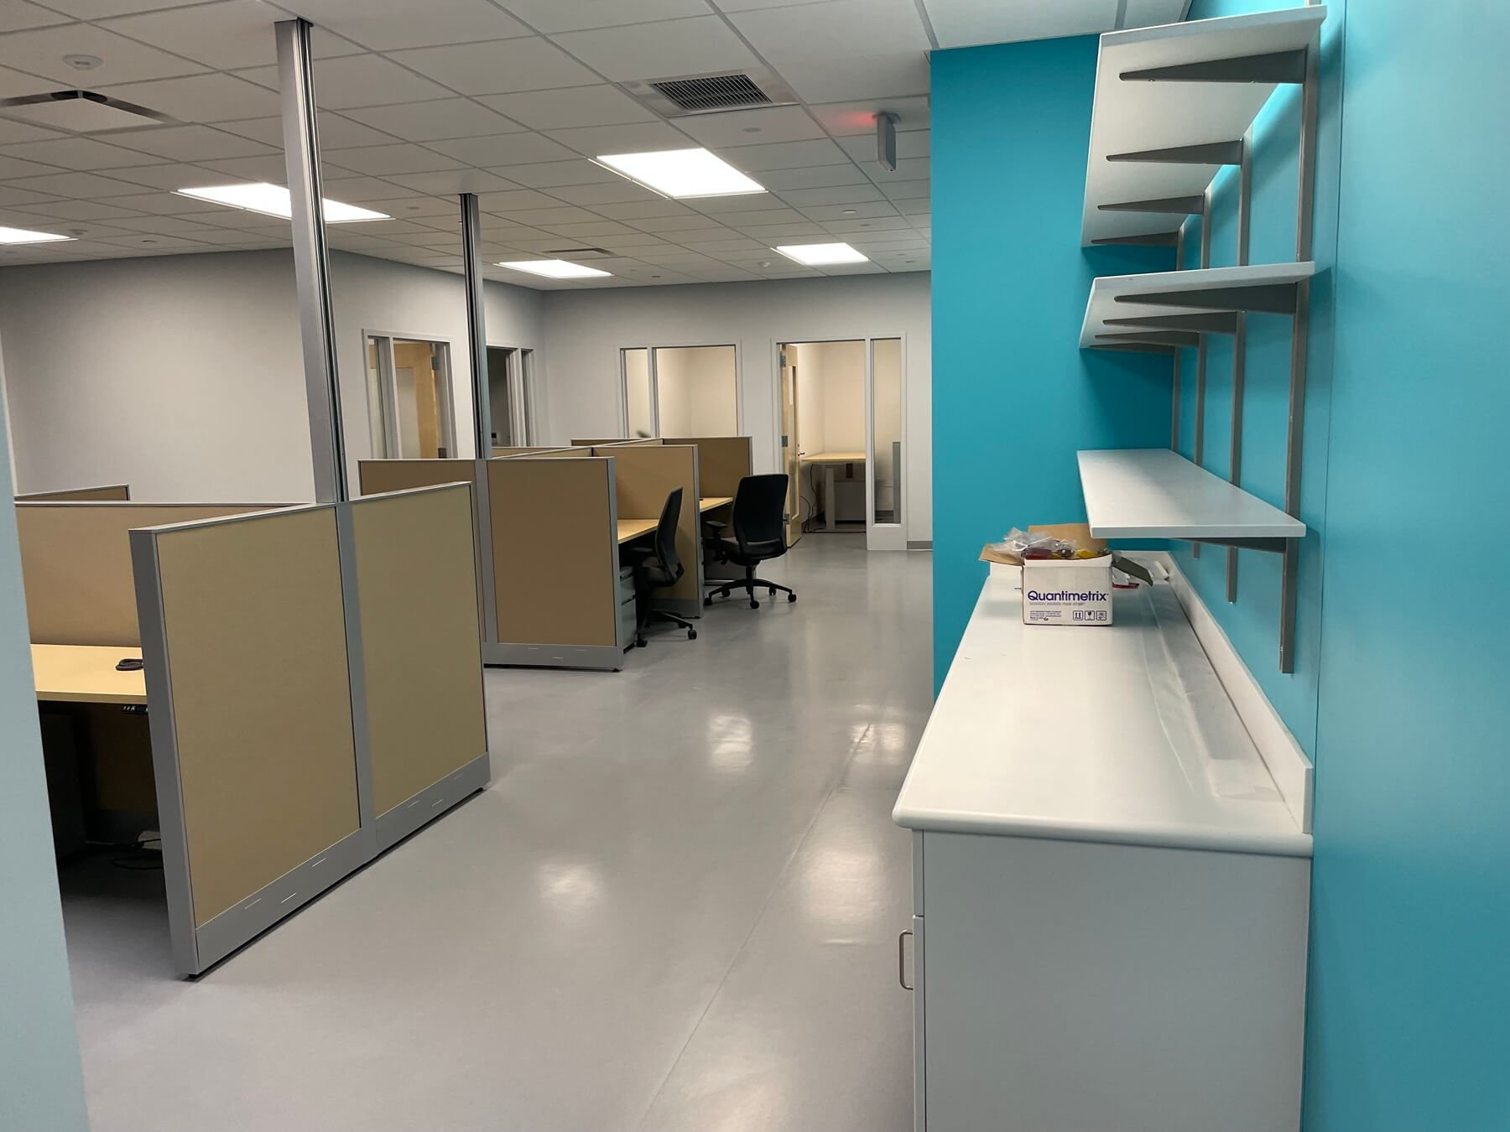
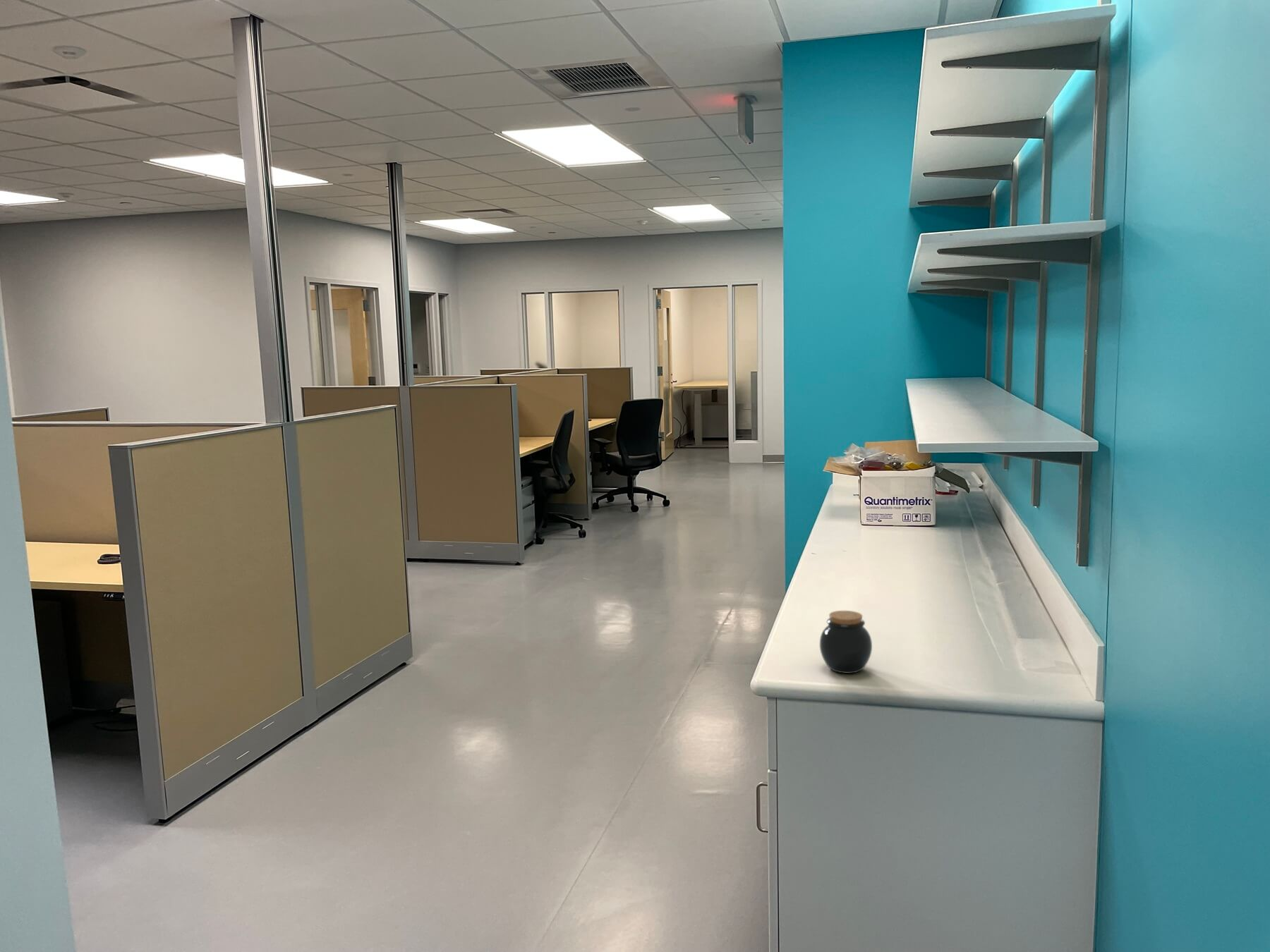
+ jar [819,610,873,674]
